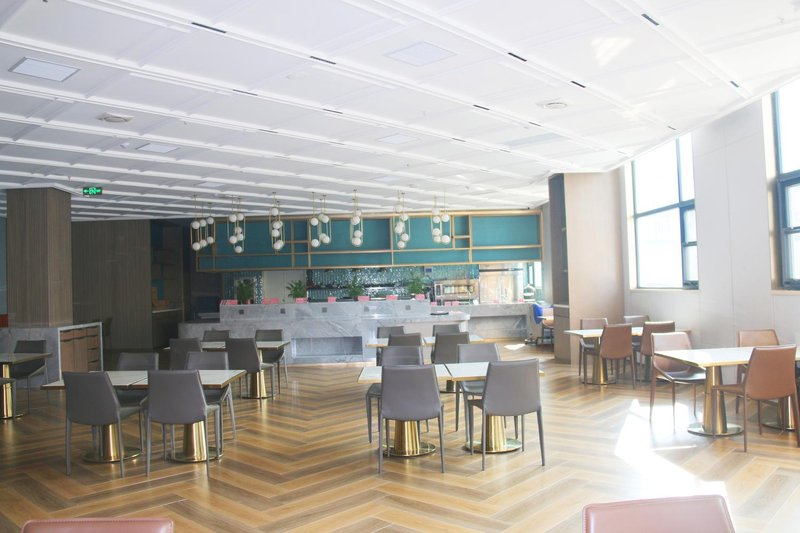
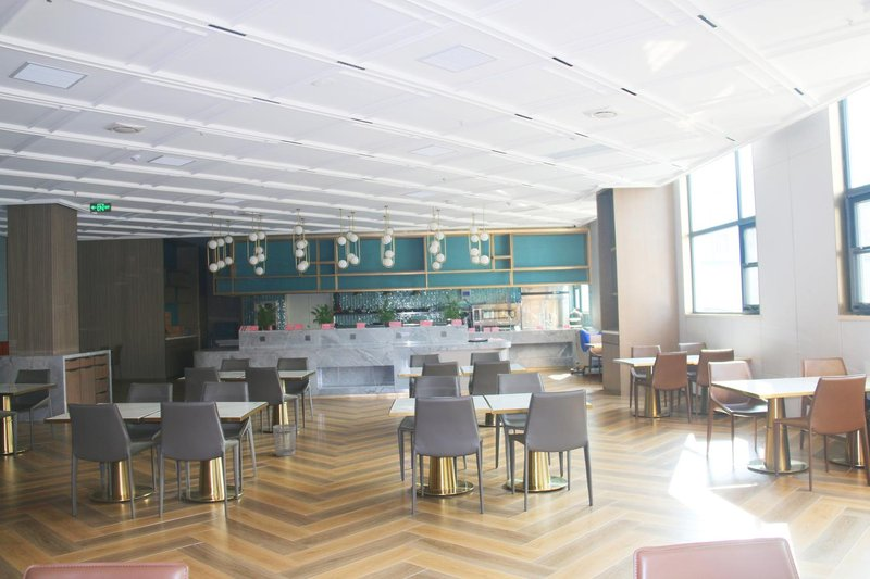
+ wastebasket [272,423,297,457]
